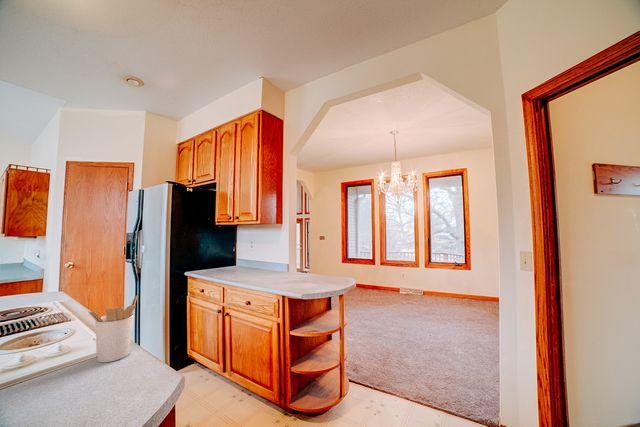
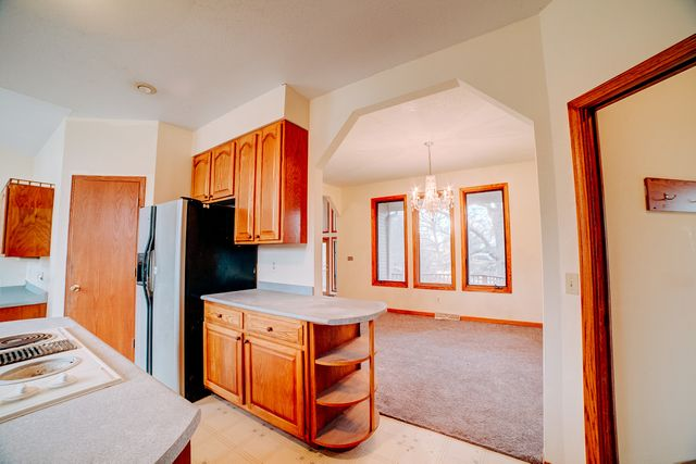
- utensil holder [87,295,138,363]
